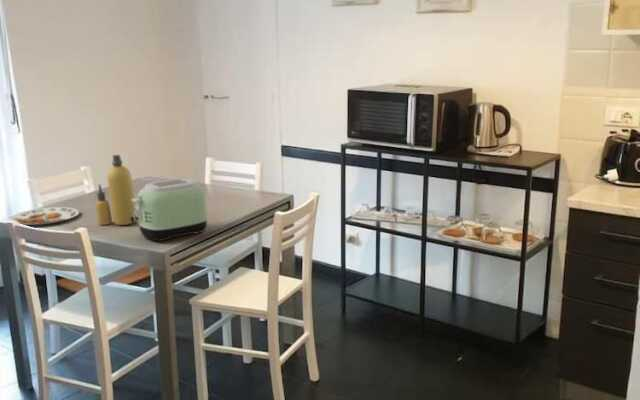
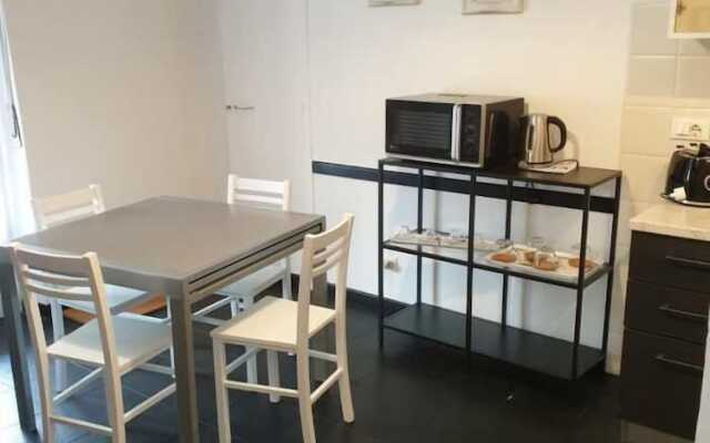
- plate [9,206,80,226]
- bottle [95,154,138,226]
- toaster [130,178,209,242]
